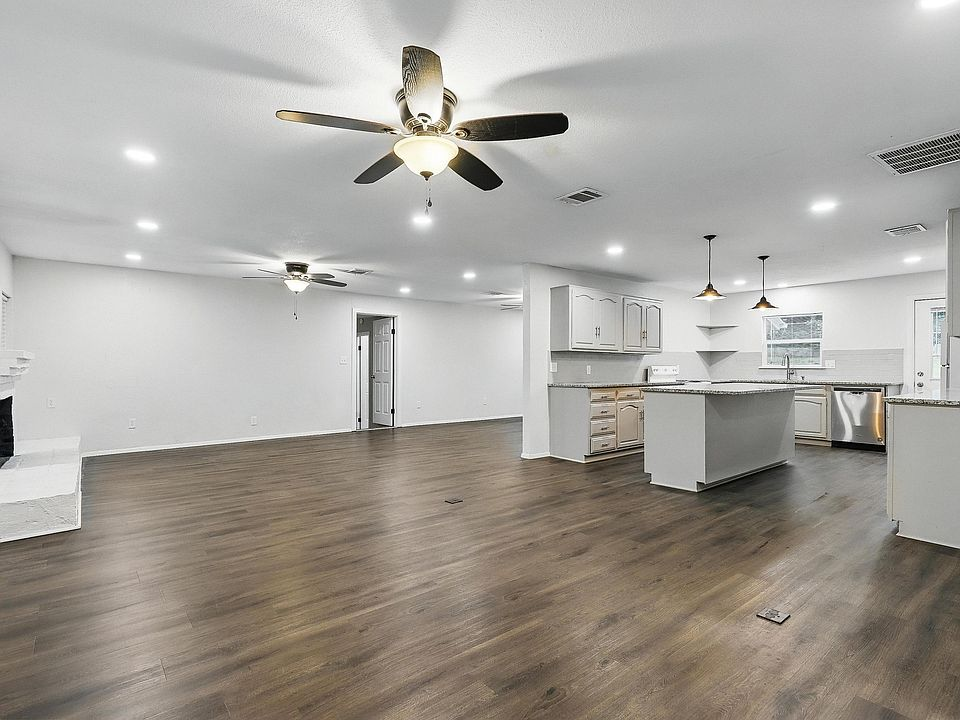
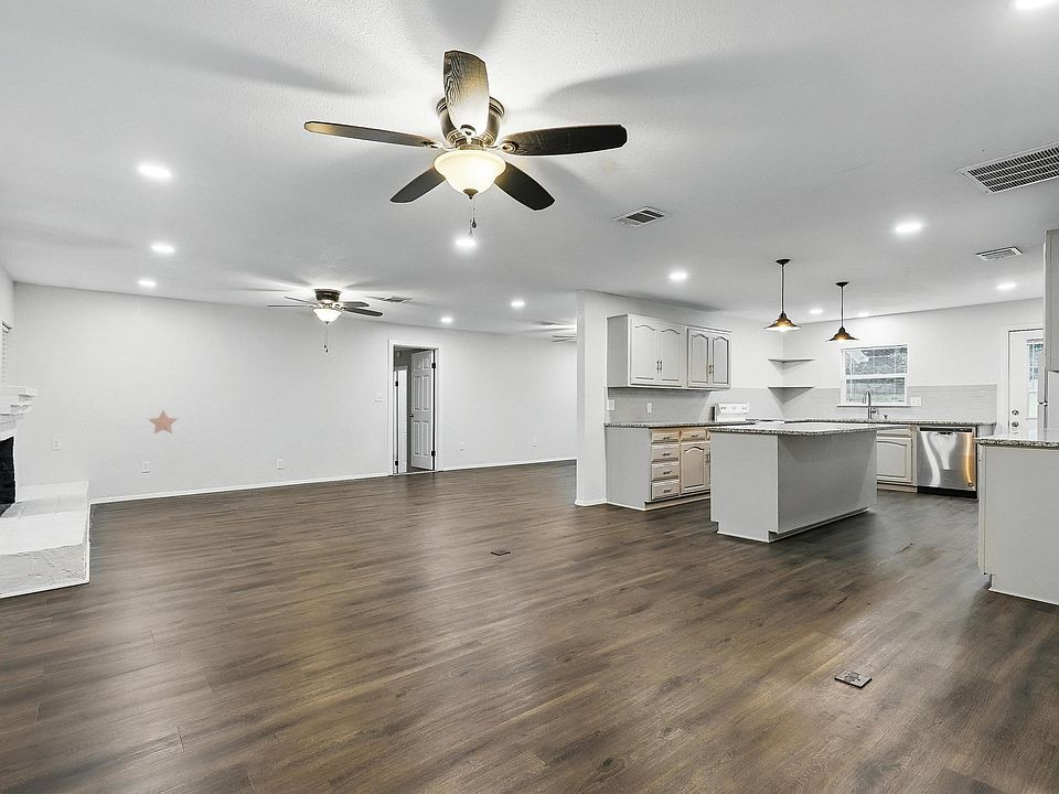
+ decorative star [148,409,179,434]
